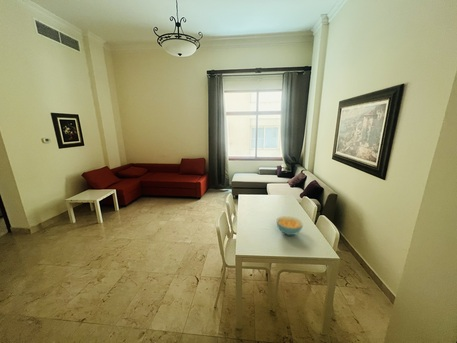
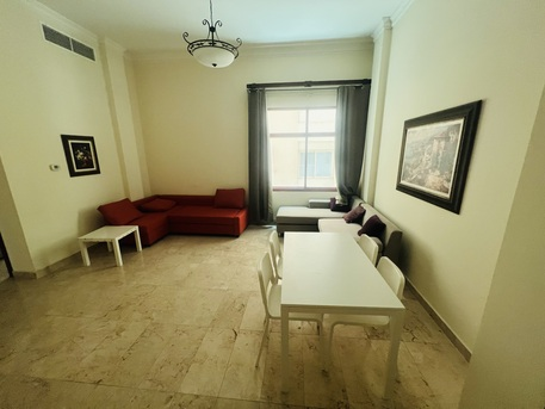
- cereal bowl [276,215,304,236]
